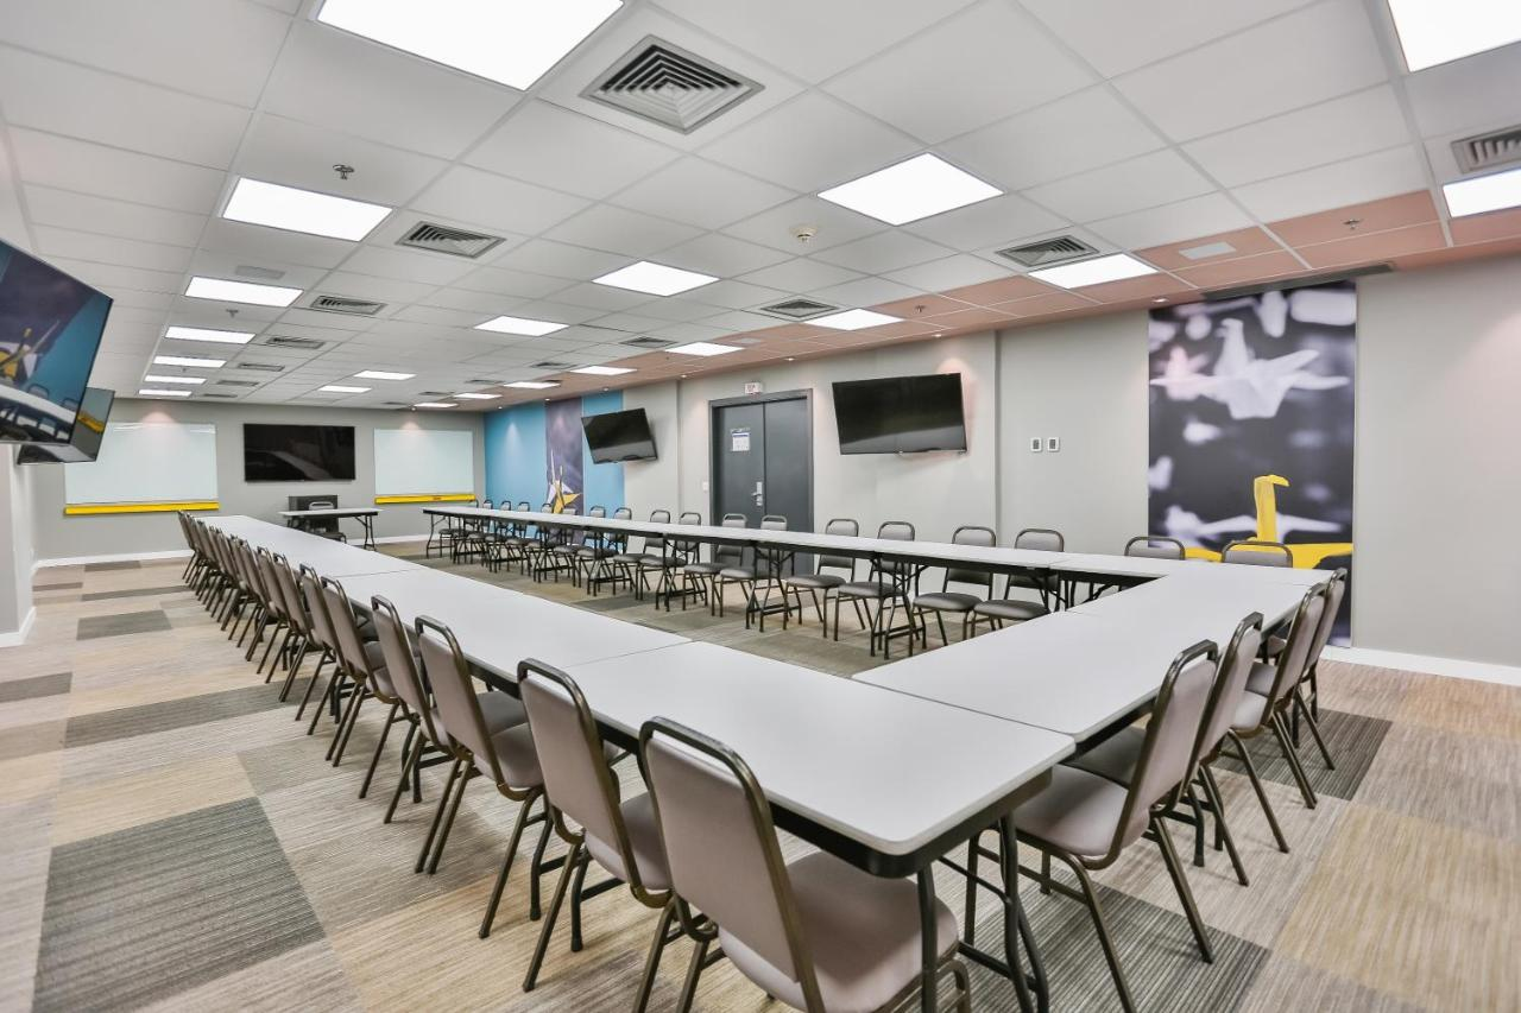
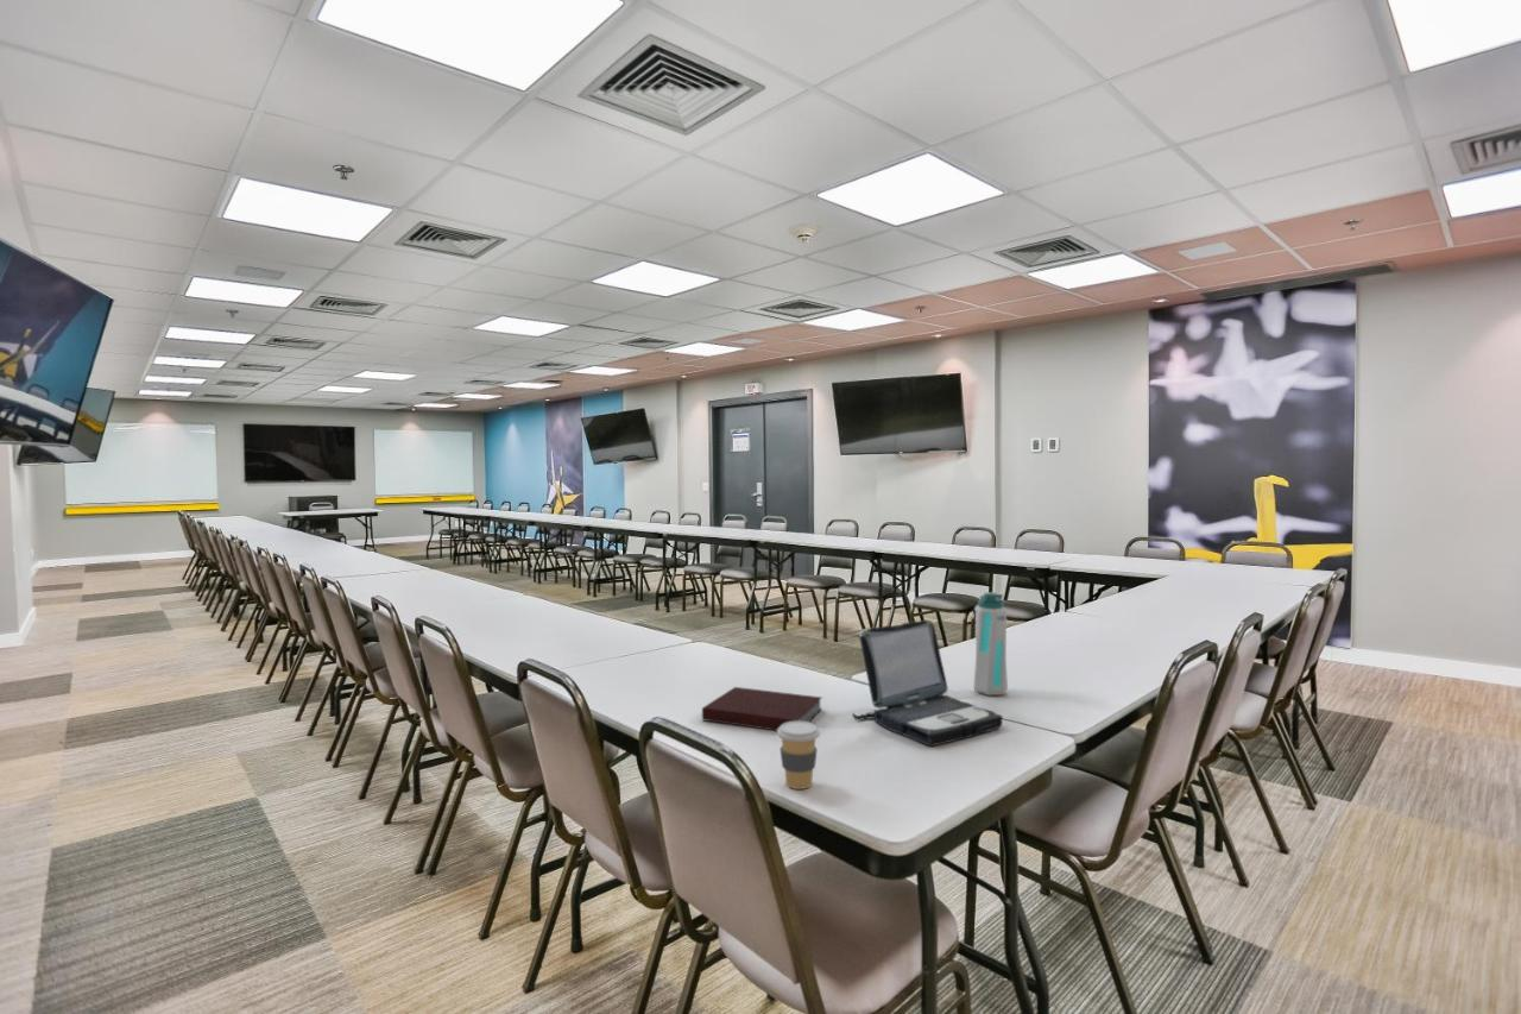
+ water bottle [972,591,1009,697]
+ laptop [852,618,1004,747]
+ coffee cup [776,722,821,791]
+ notebook [701,686,823,732]
